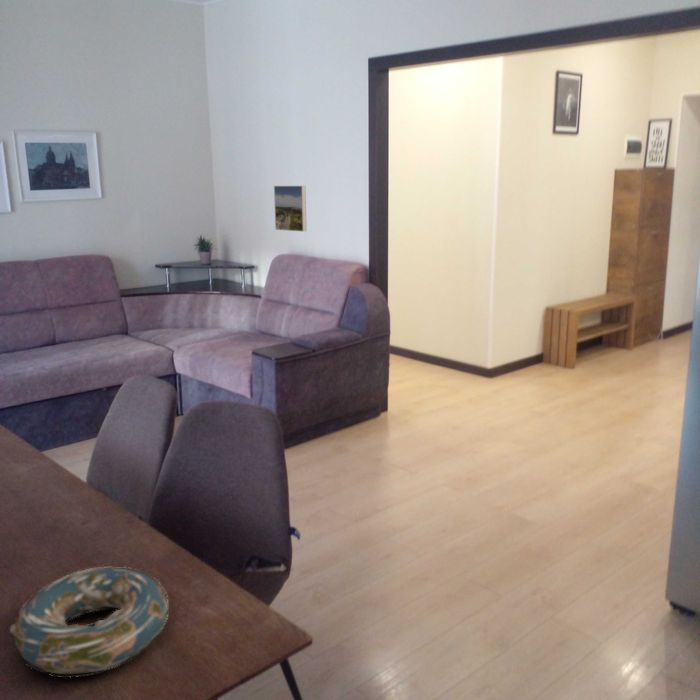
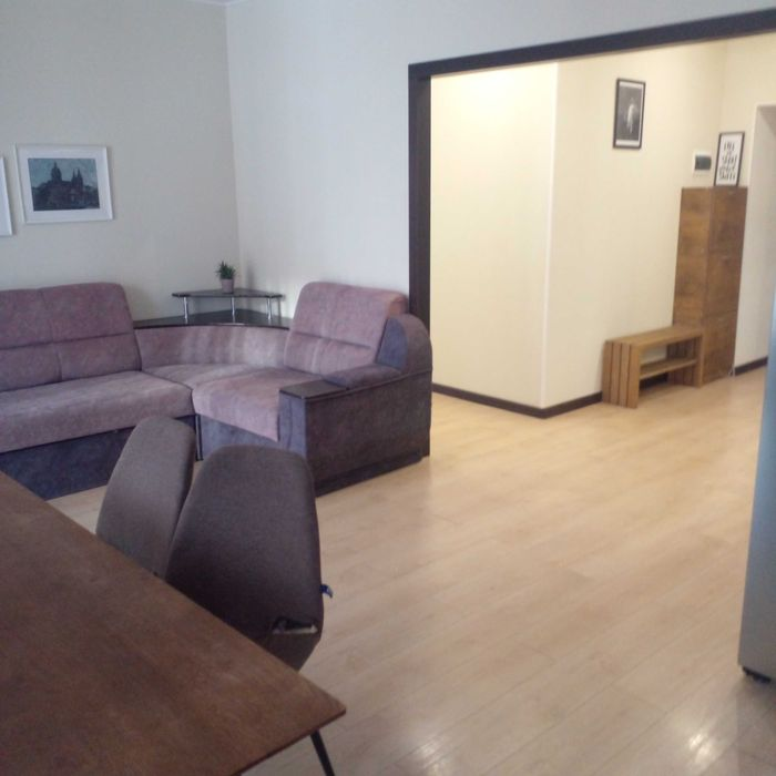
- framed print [273,185,307,233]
- decorative bowl [9,566,170,678]
